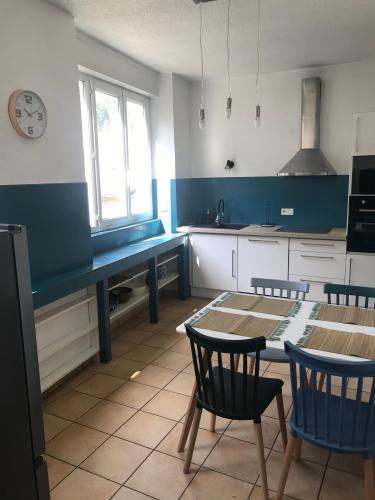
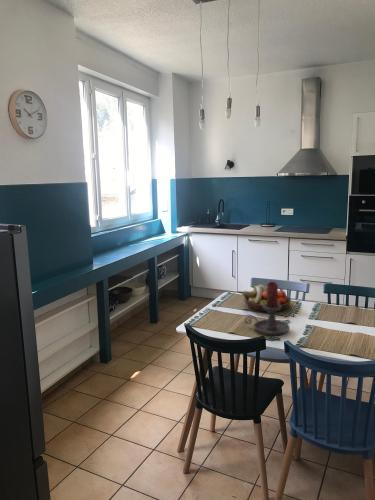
+ fruit bowl [240,284,292,313]
+ candle holder [244,281,291,336]
